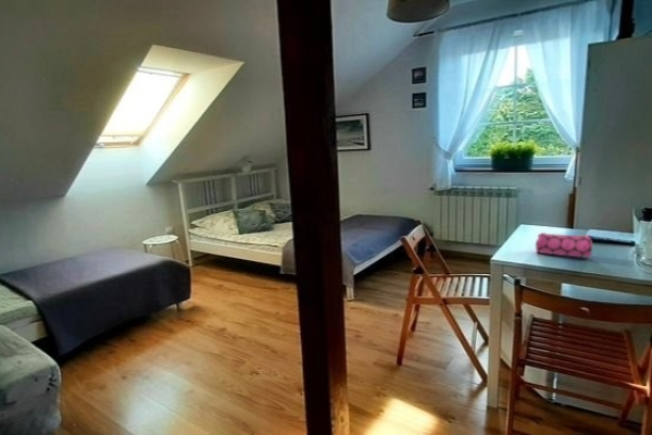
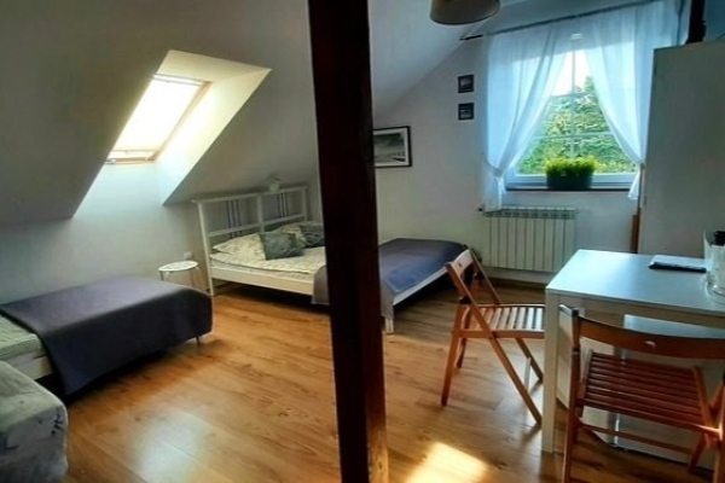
- pencil case [535,232,593,259]
